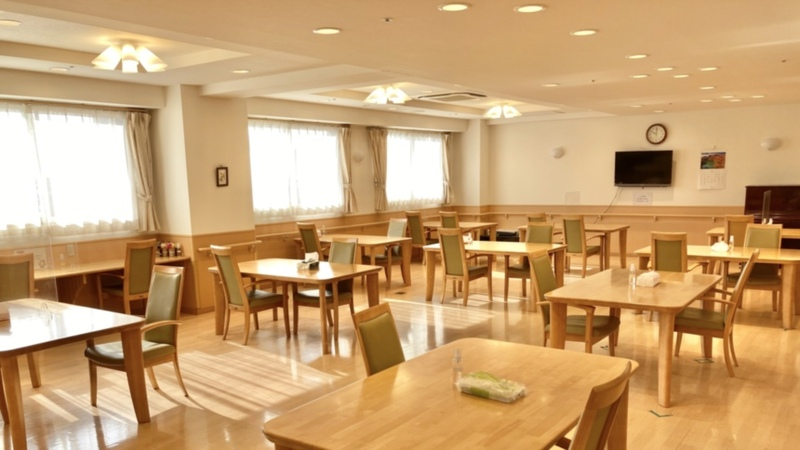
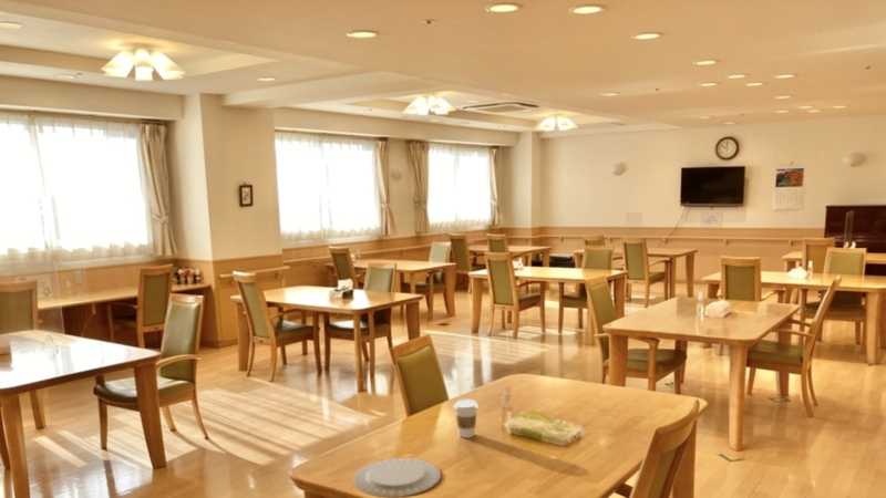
+ coffee cup [453,398,480,439]
+ chinaware [351,457,442,498]
